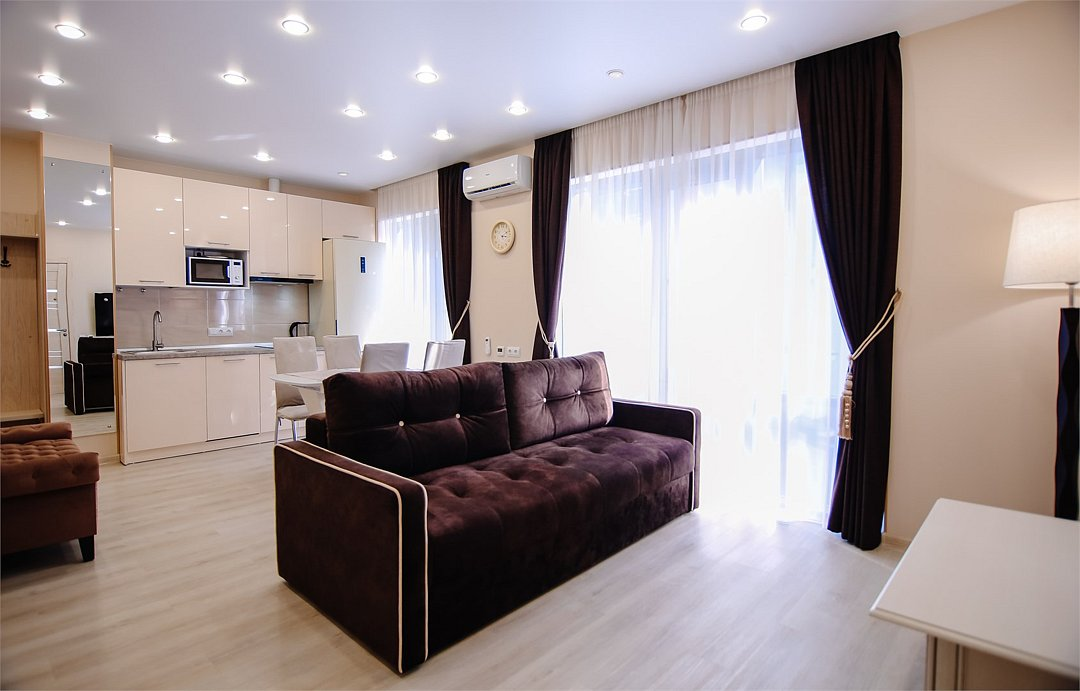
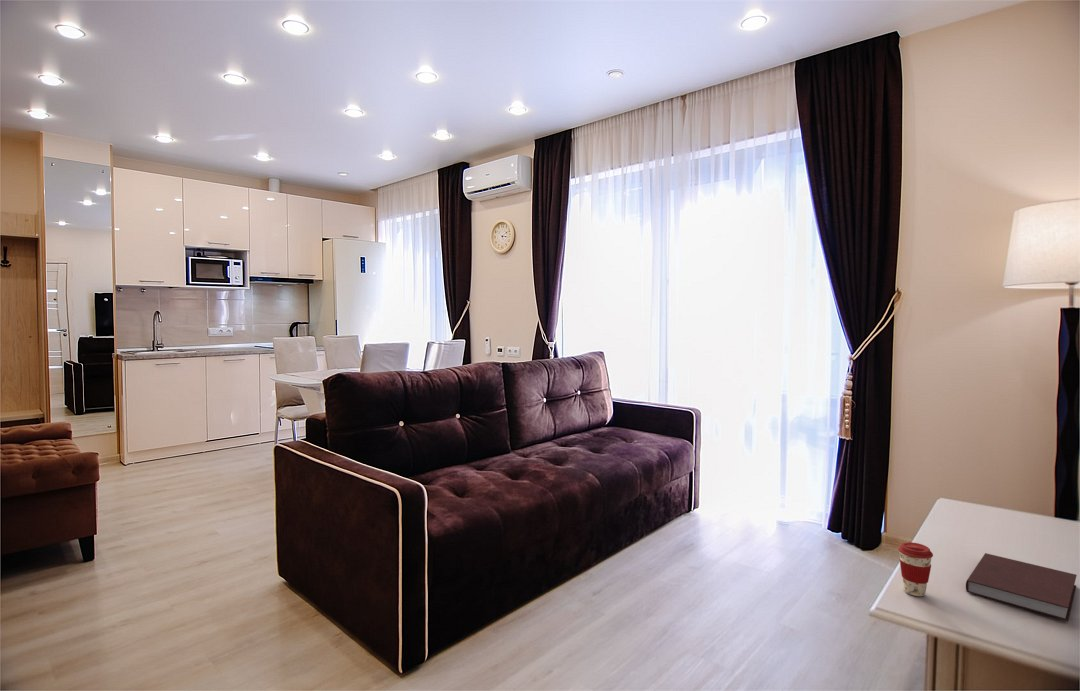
+ coffee cup [897,541,934,597]
+ notebook [965,552,1078,622]
